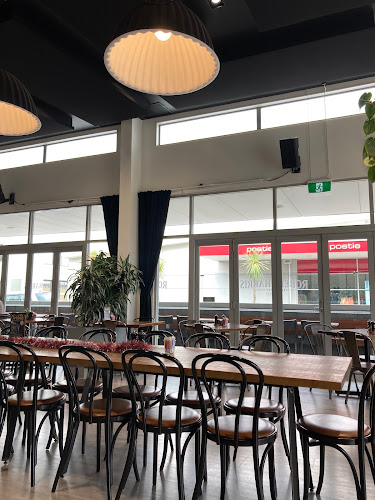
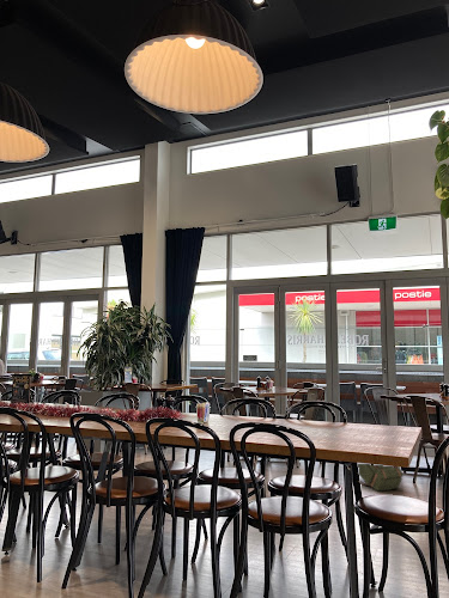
+ backpack [357,463,405,492]
